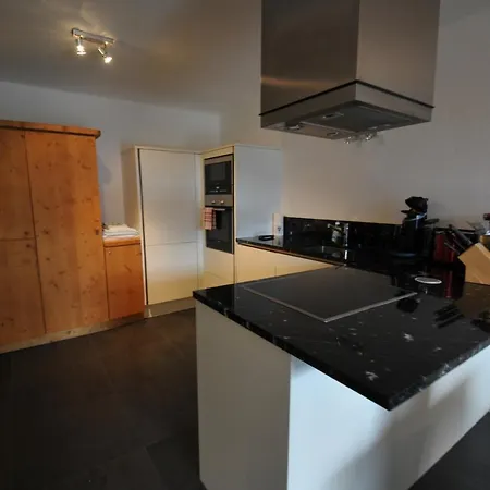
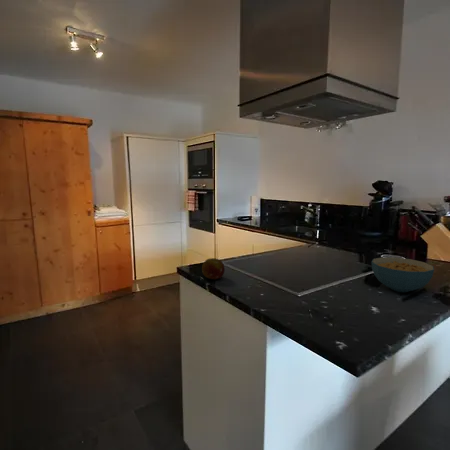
+ fruit [201,257,226,280]
+ cereal bowl [371,256,435,293]
